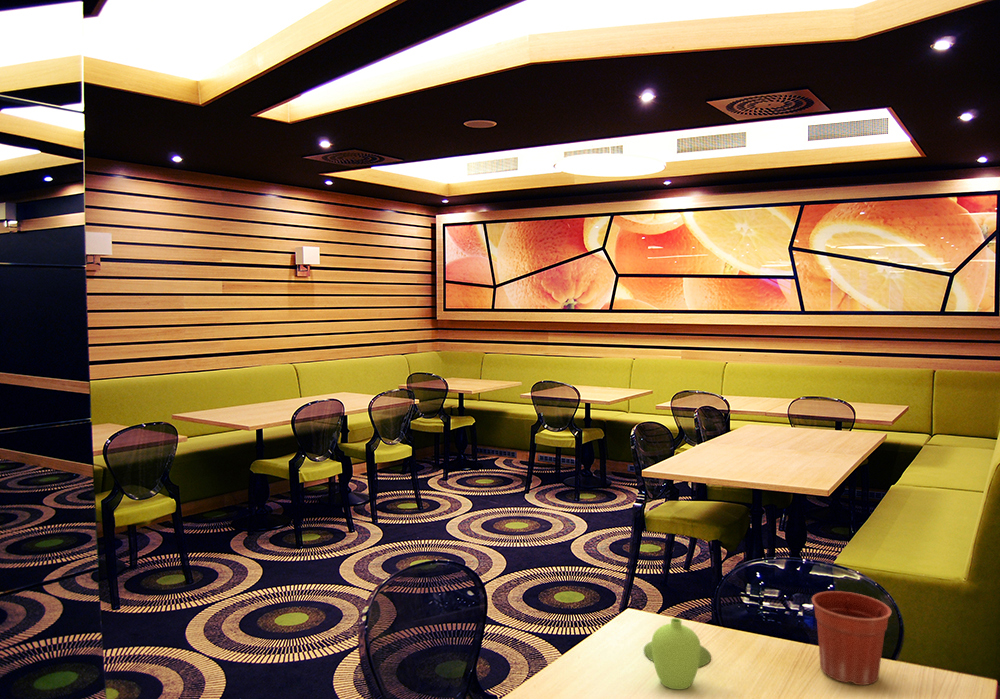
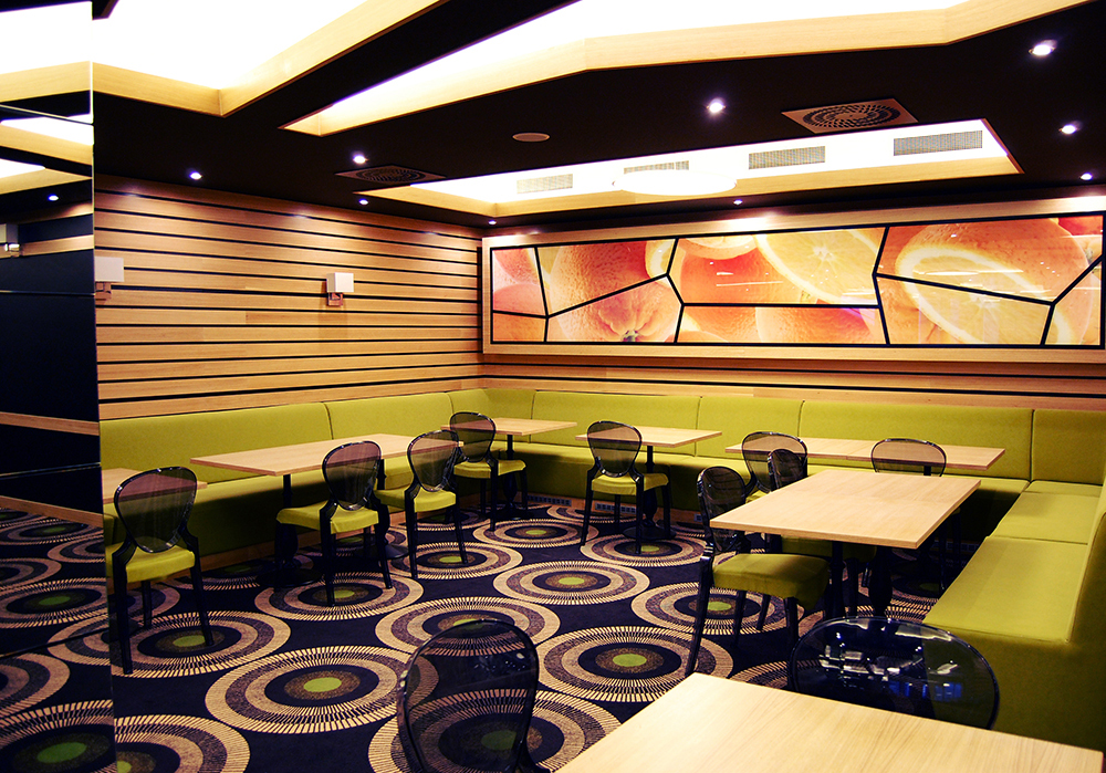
- flower pot [811,590,892,686]
- vase [643,617,712,691]
